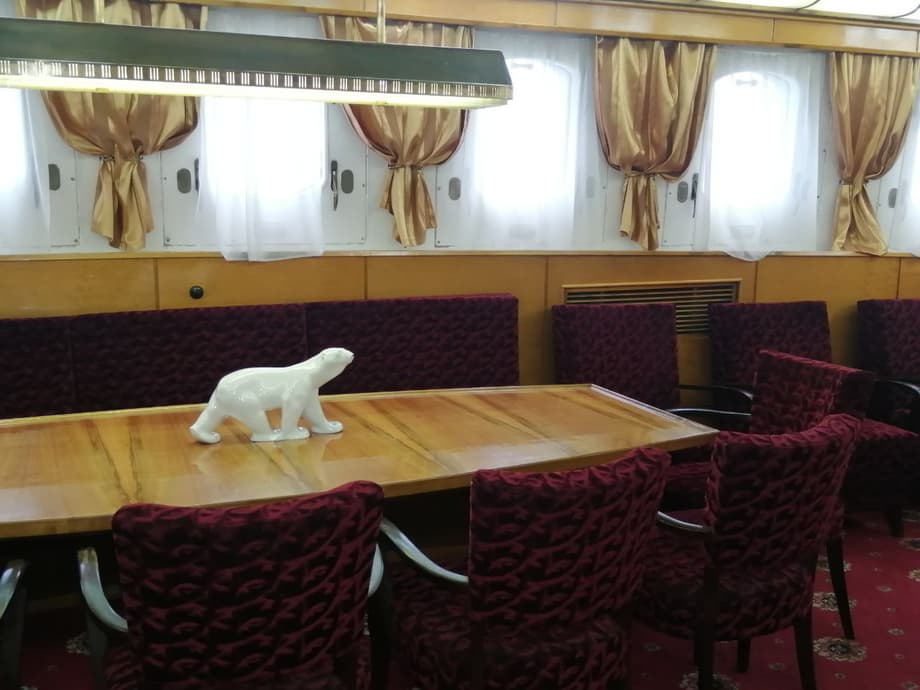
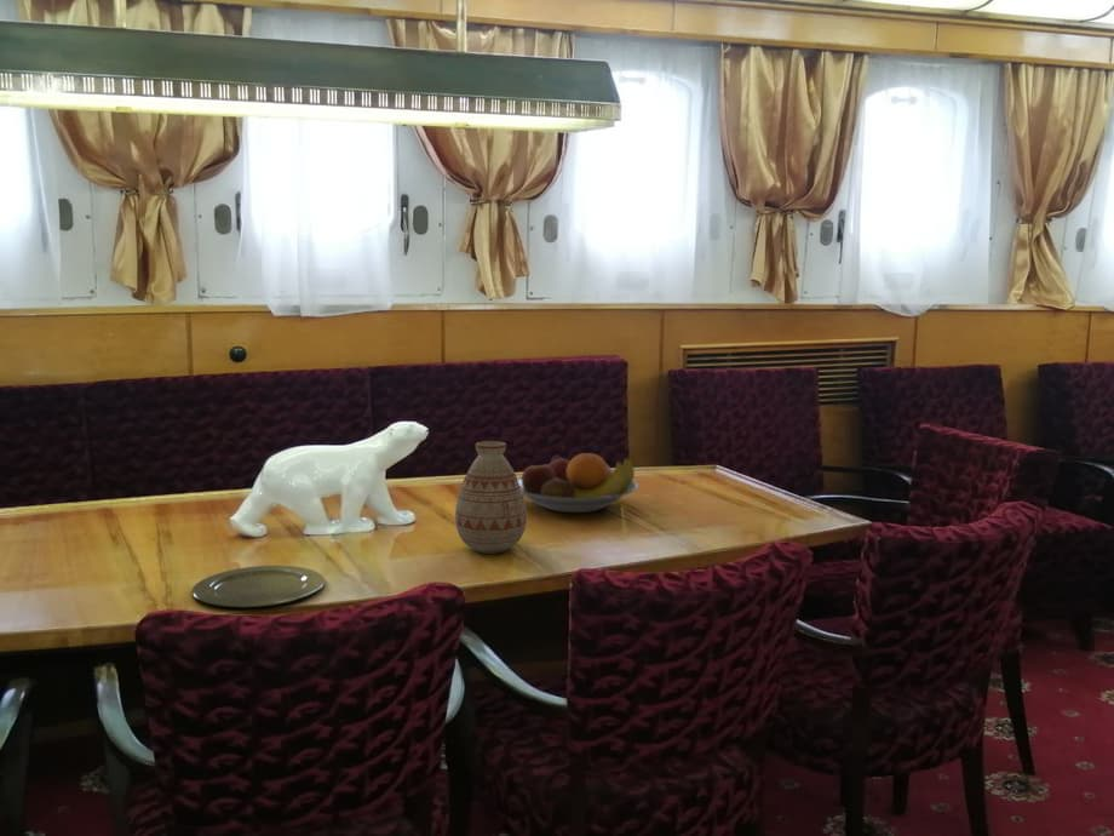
+ vase [454,440,528,555]
+ fruit bowl [517,452,639,514]
+ plate [191,565,326,608]
